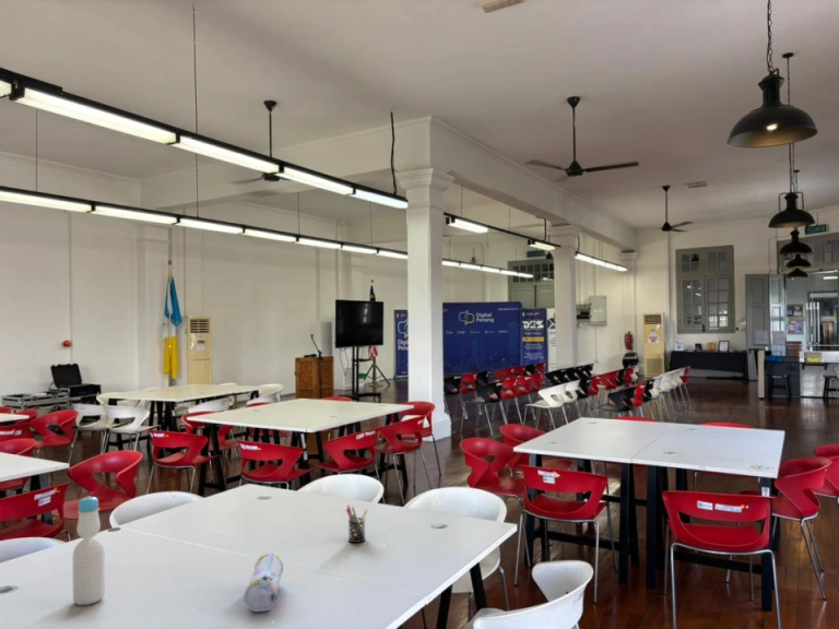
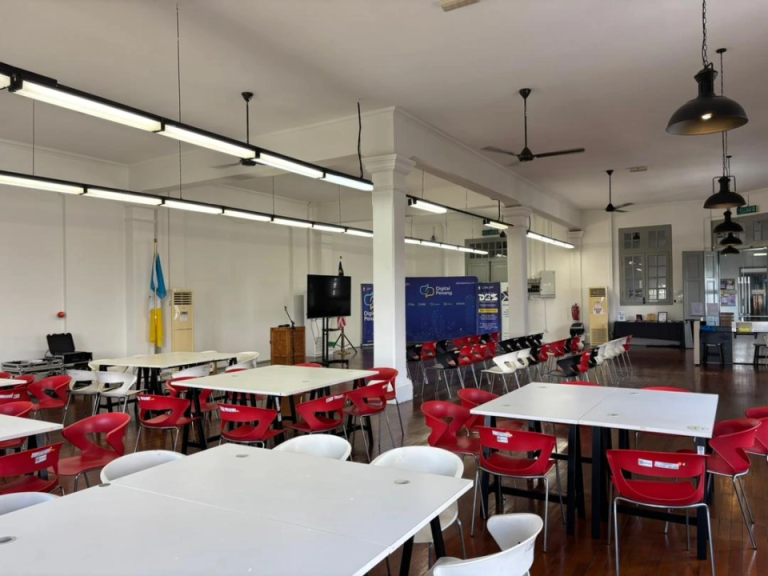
- pen holder [345,505,369,544]
- pencil case [243,553,284,613]
- bottle [72,495,106,606]
